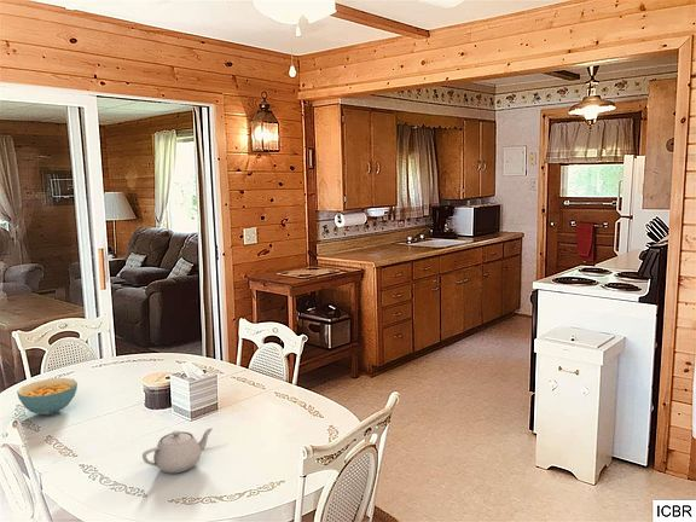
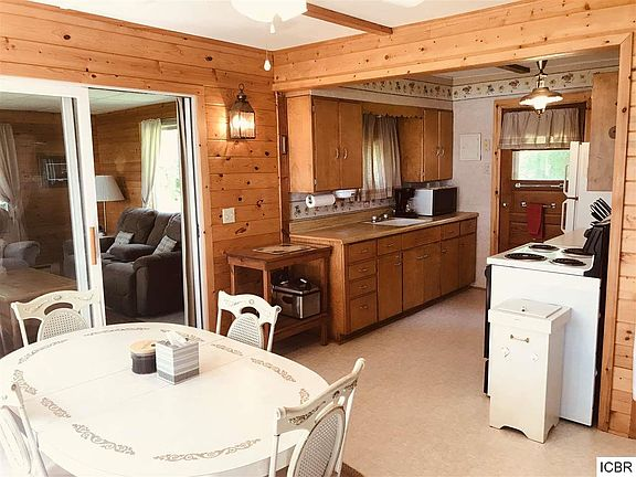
- cereal bowl [16,377,79,416]
- teapot [141,427,214,475]
